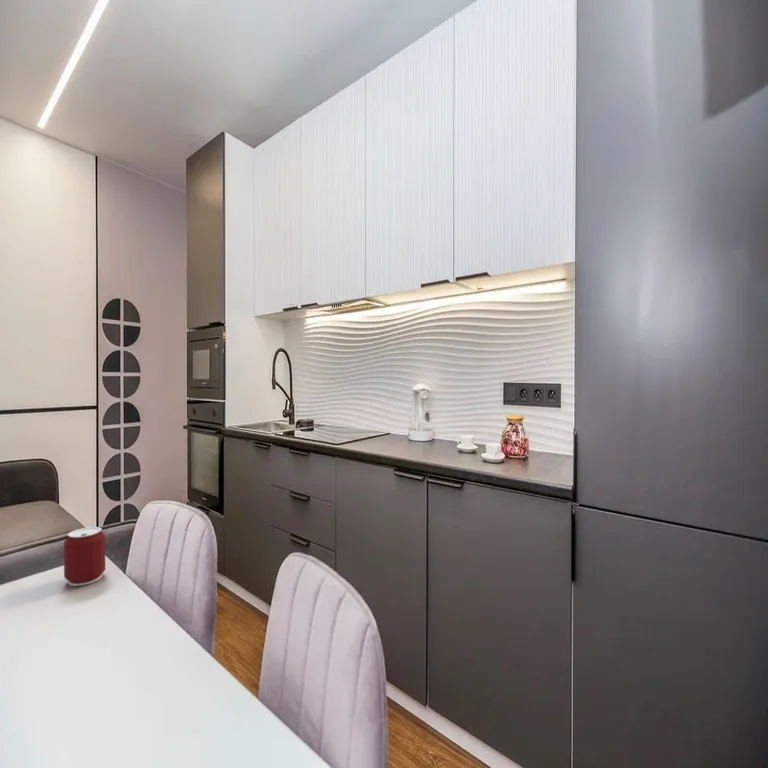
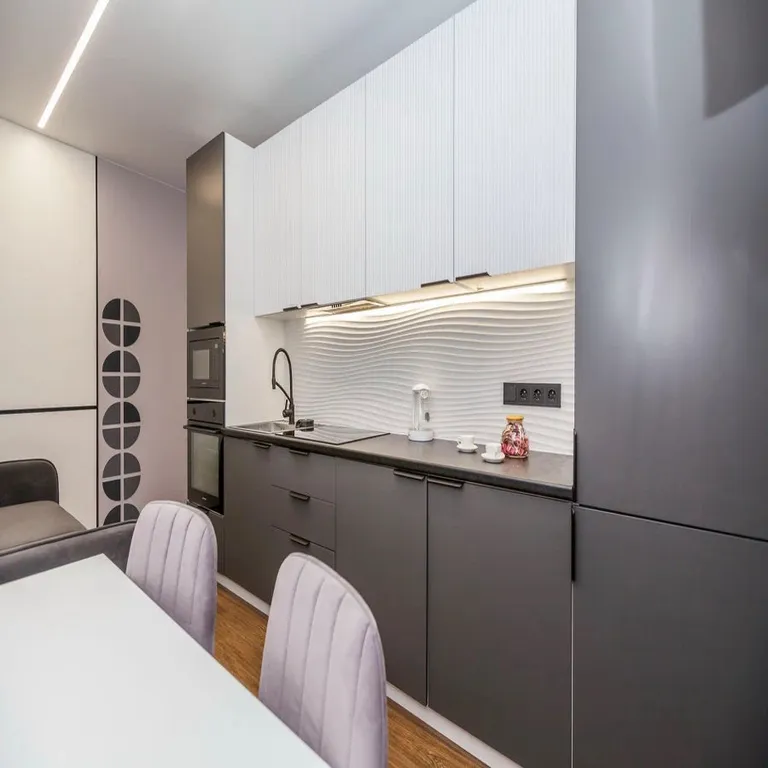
- can [63,526,106,587]
